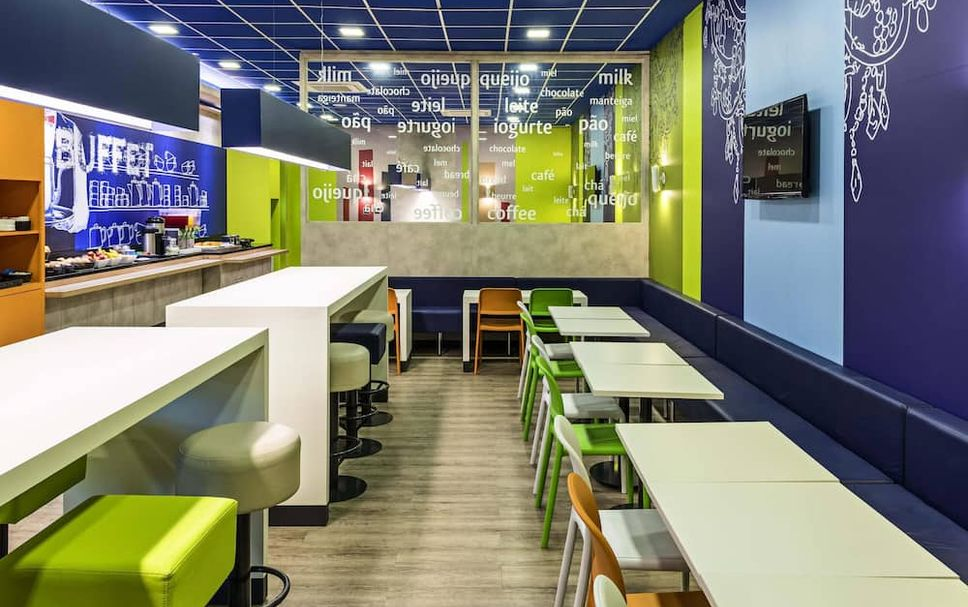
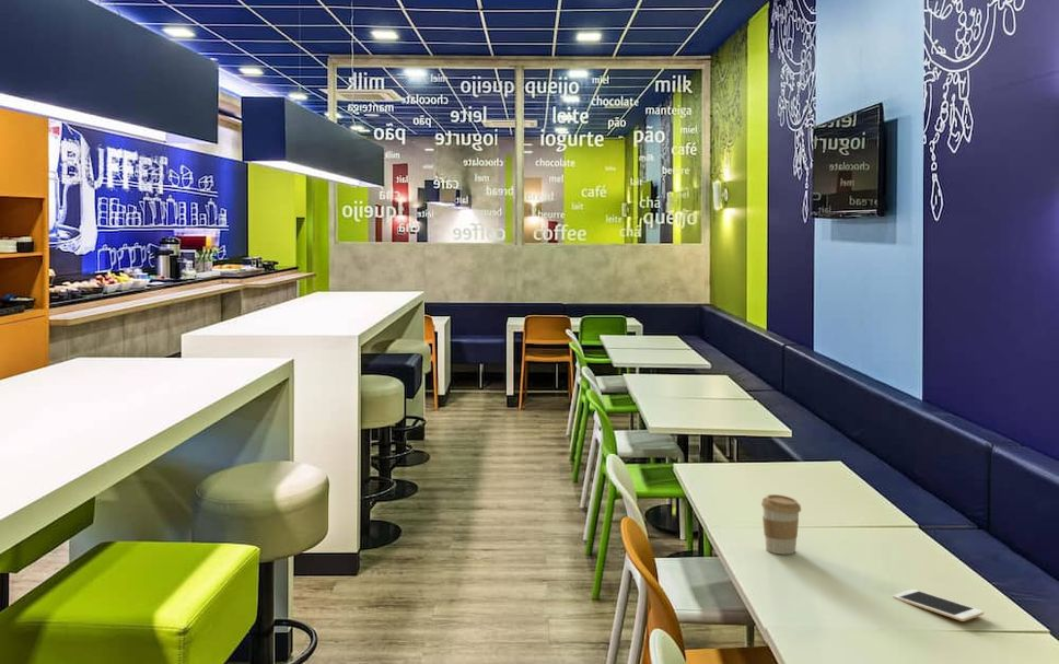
+ coffee cup [760,493,802,555]
+ cell phone [892,589,985,622]
